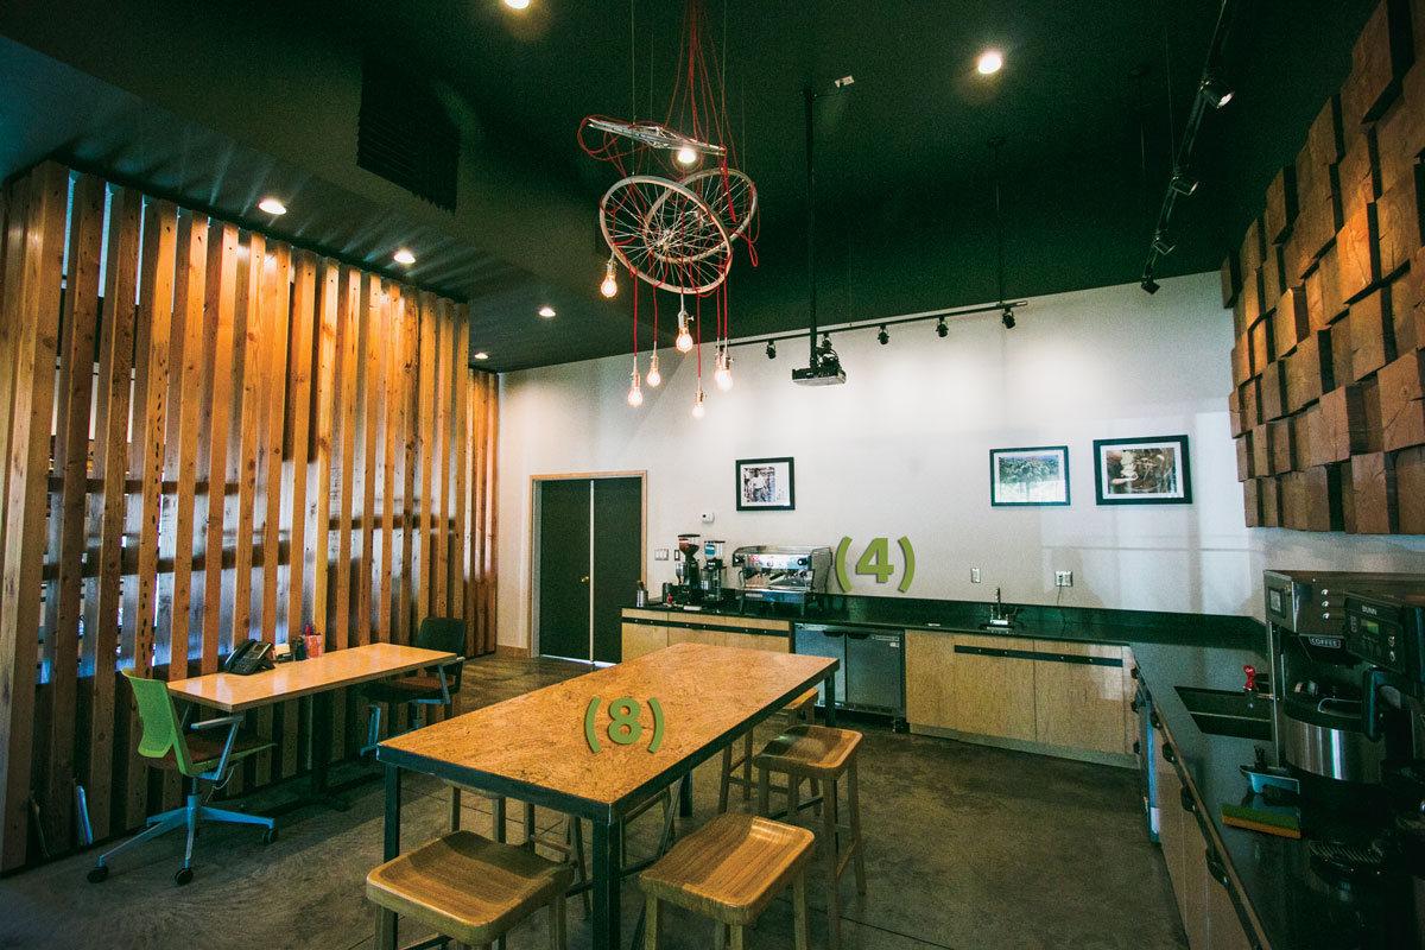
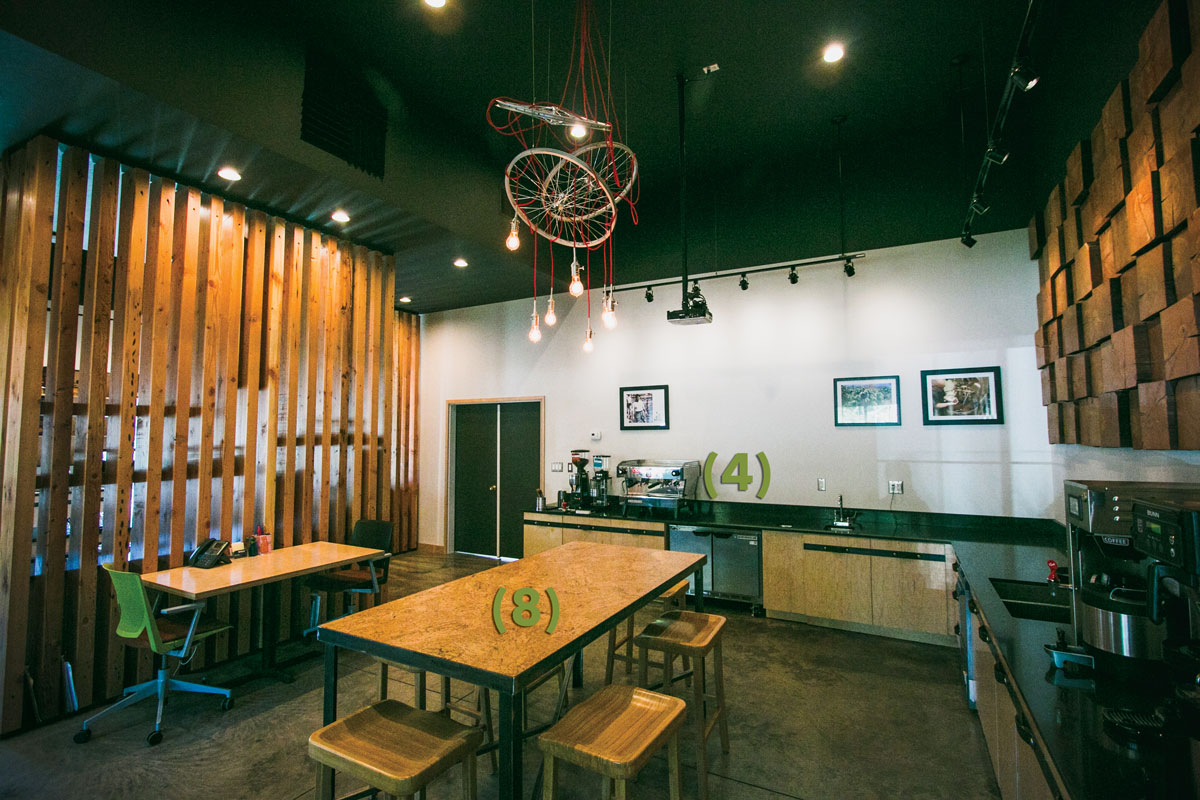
- dish sponge [1220,802,1302,840]
